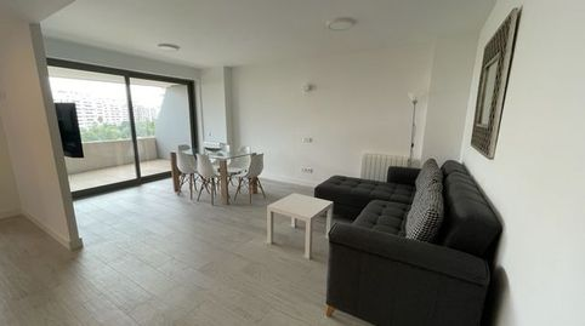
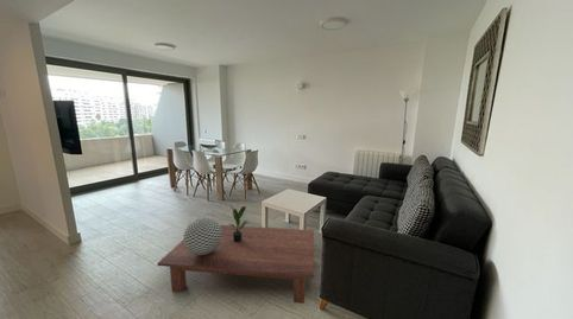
+ coffee table [157,224,315,305]
+ potted plant [227,205,251,242]
+ decorative sphere [182,216,222,255]
